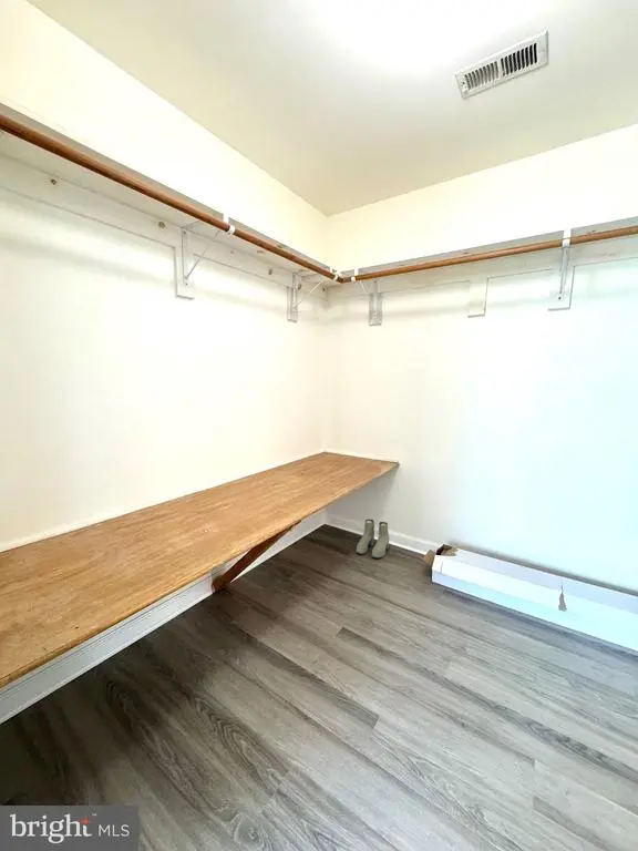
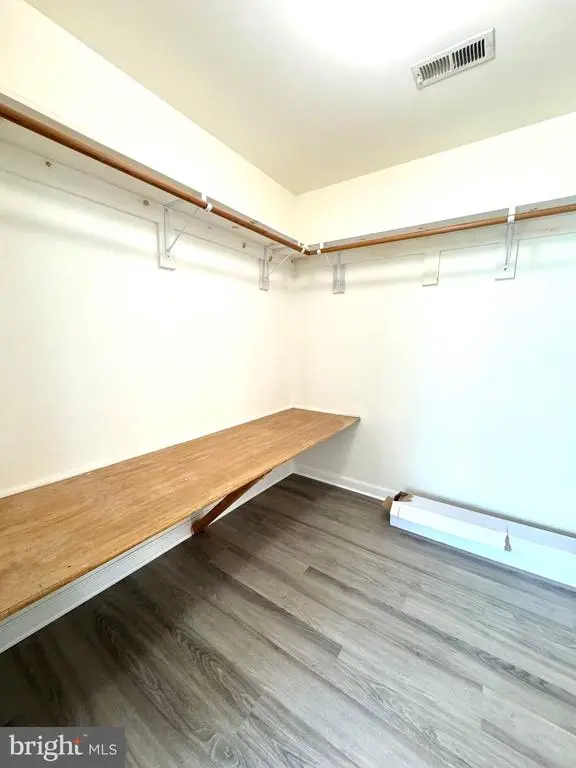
- boots [356,519,390,558]
